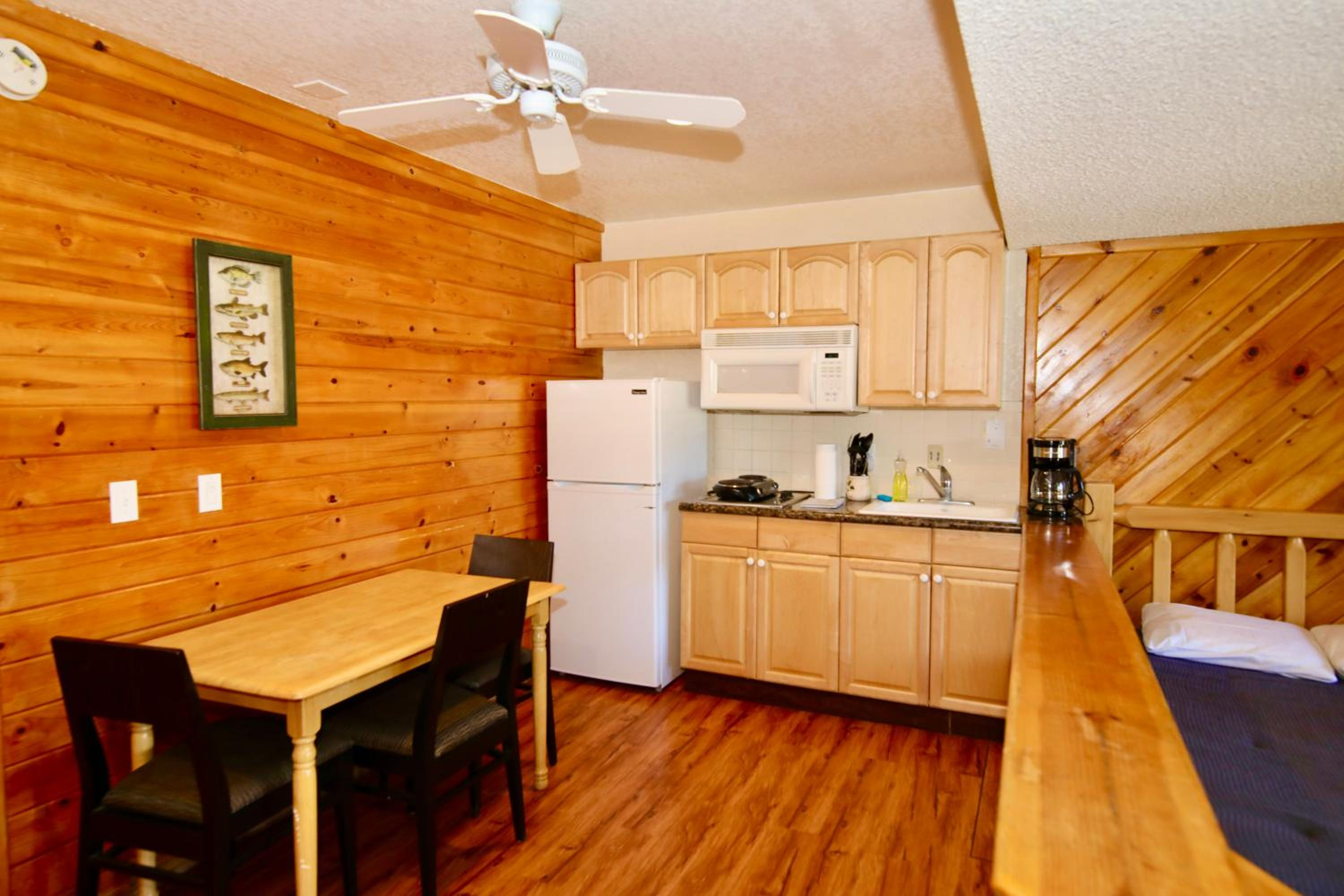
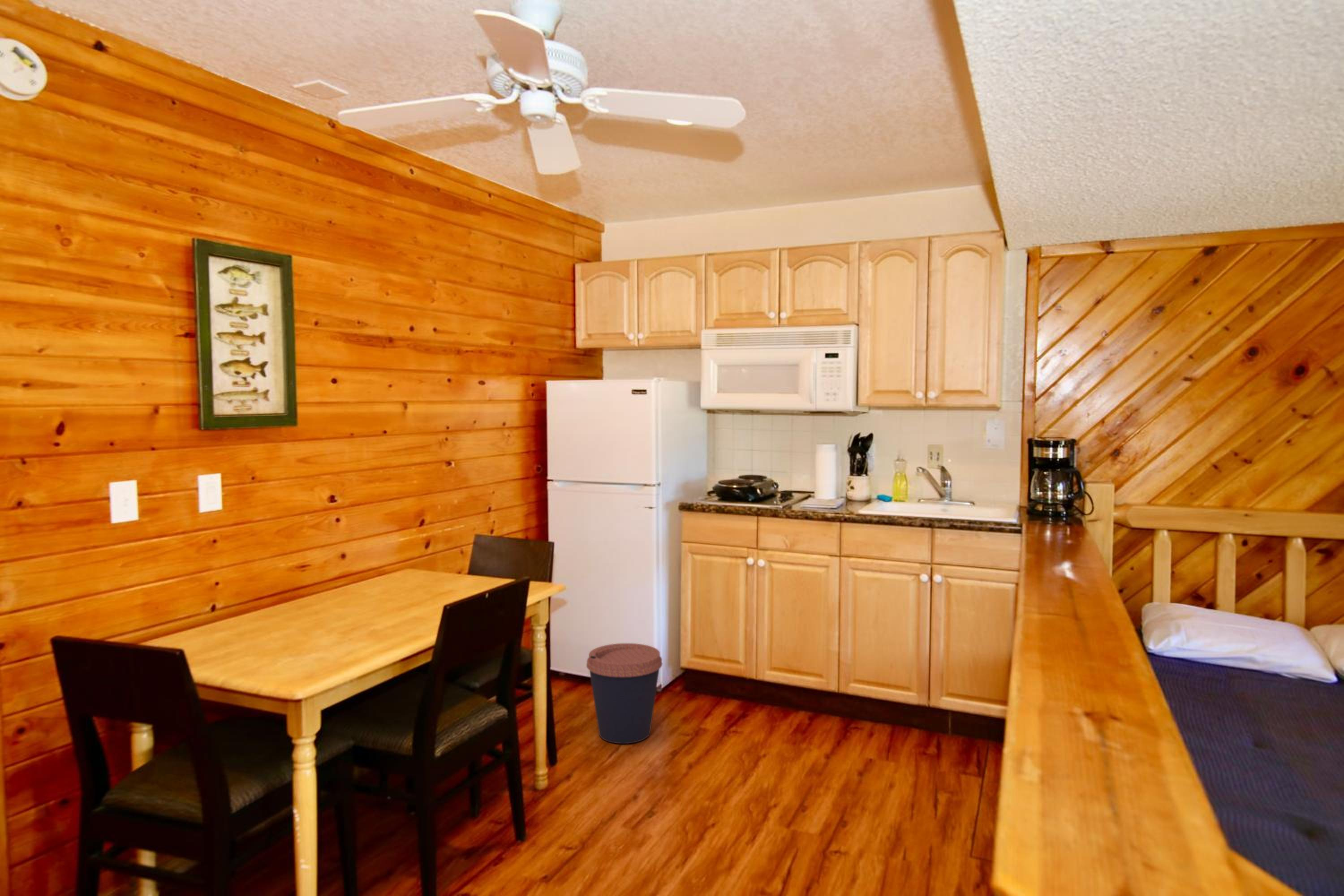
+ coffee cup [586,643,663,744]
